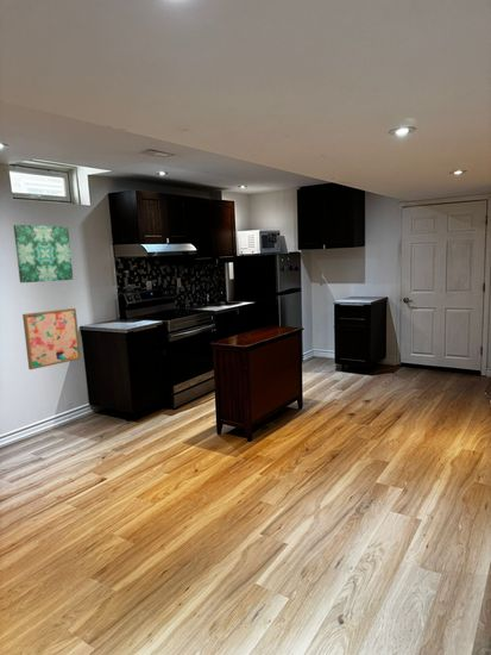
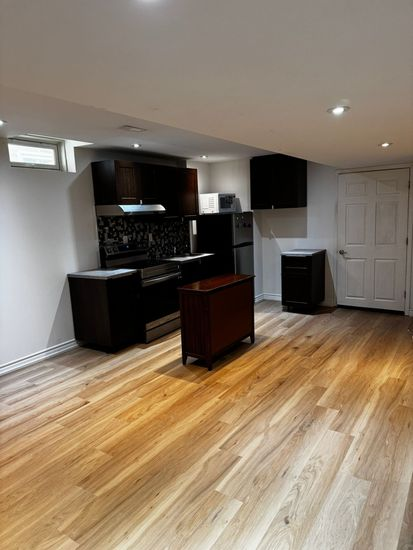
- wall art [21,307,82,370]
- wall art [12,224,74,283]
